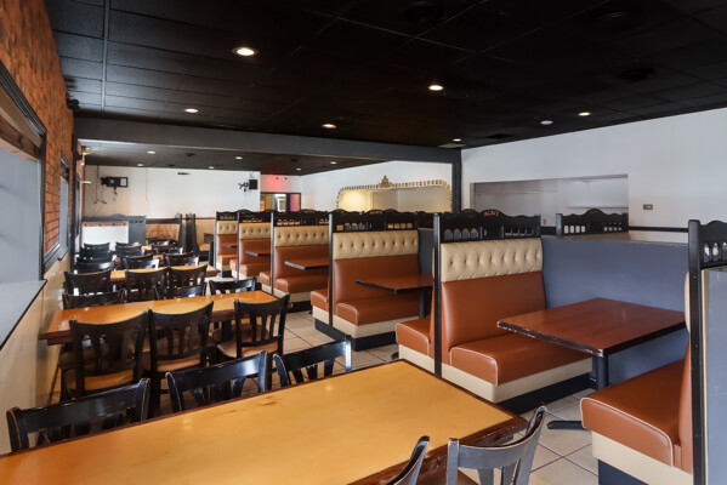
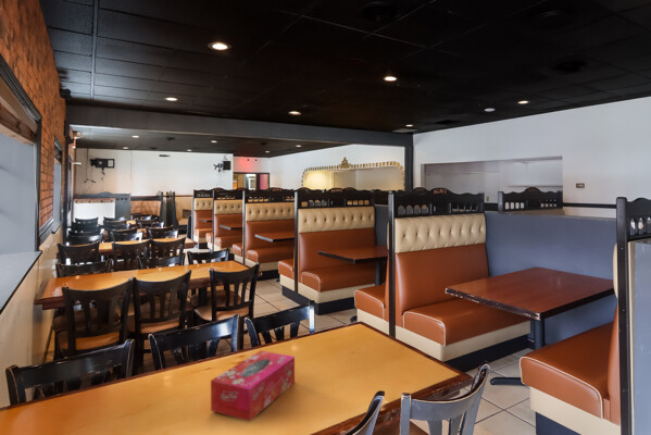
+ tissue box [210,349,296,422]
